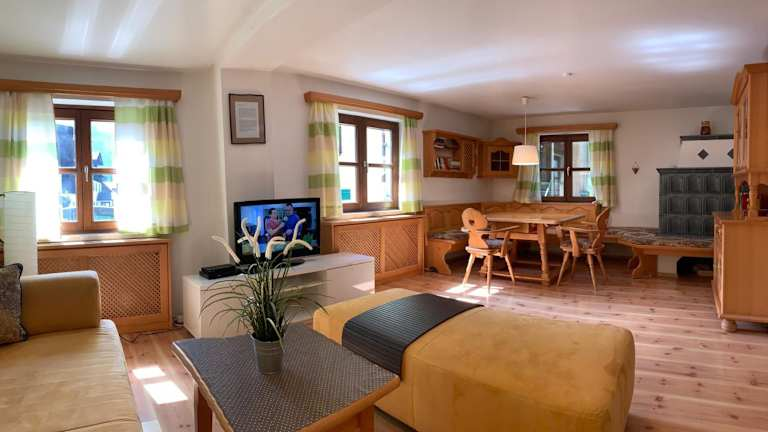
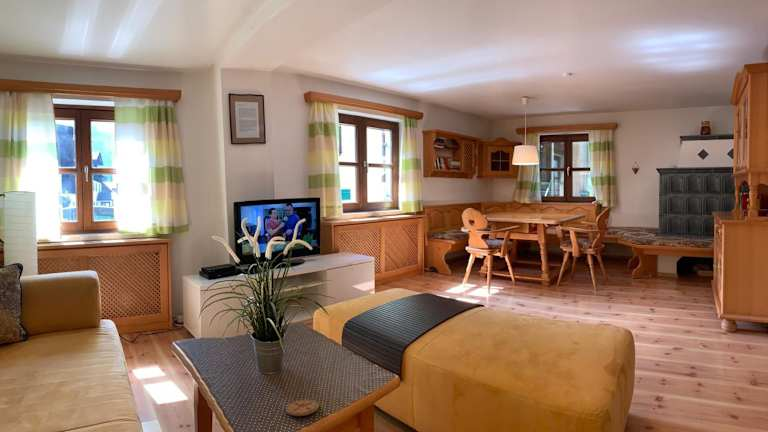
+ coaster [285,398,320,417]
